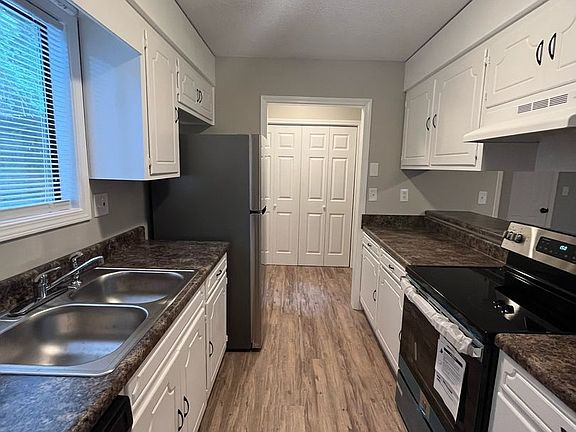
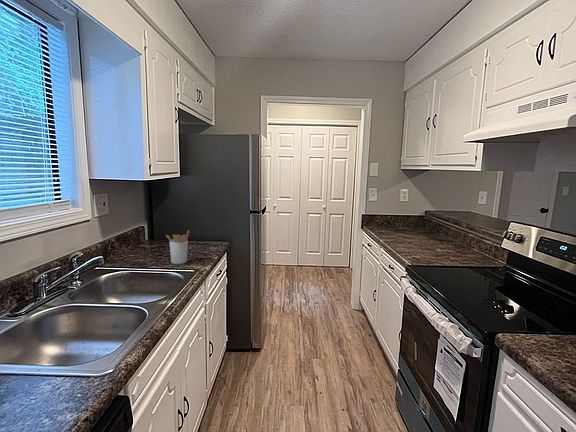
+ utensil holder [165,229,190,265]
